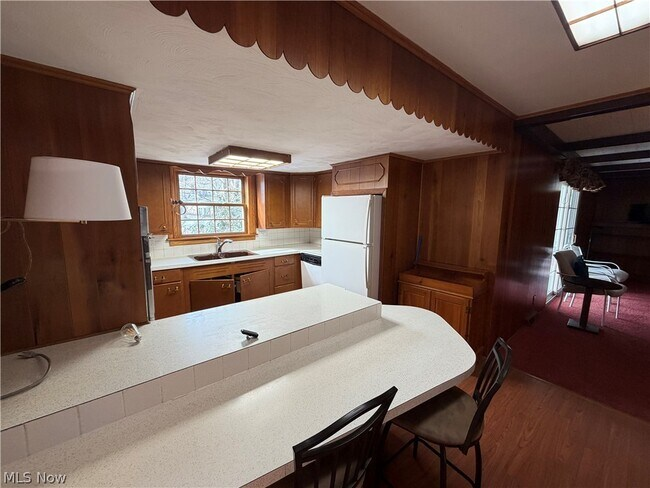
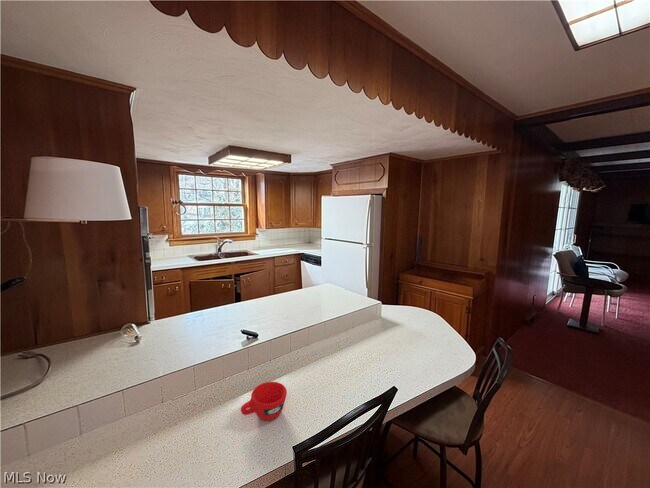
+ cup [240,381,288,421]
